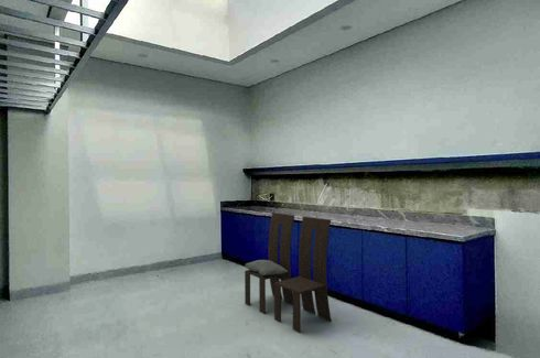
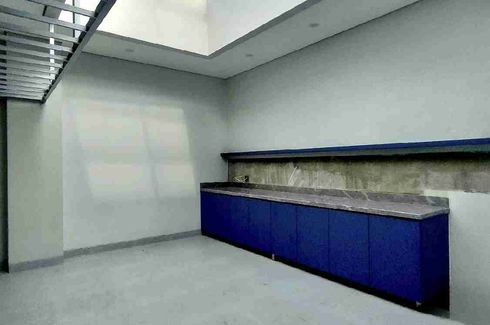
- dining chair [244,211,333,334]
